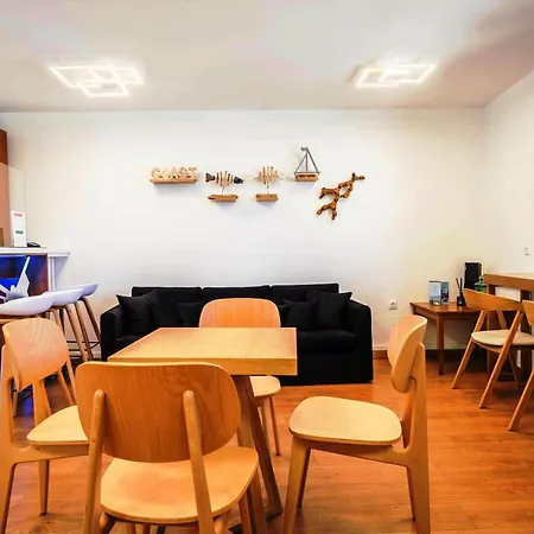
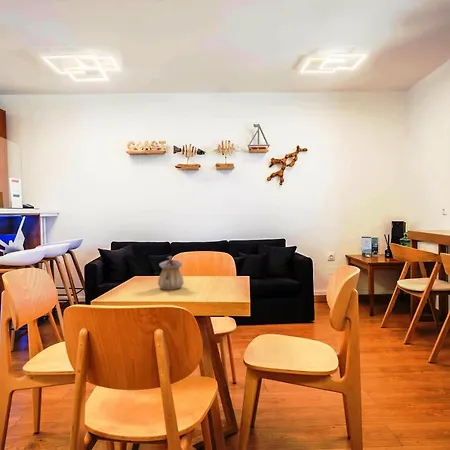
+ teapot [157,255,185,291]
